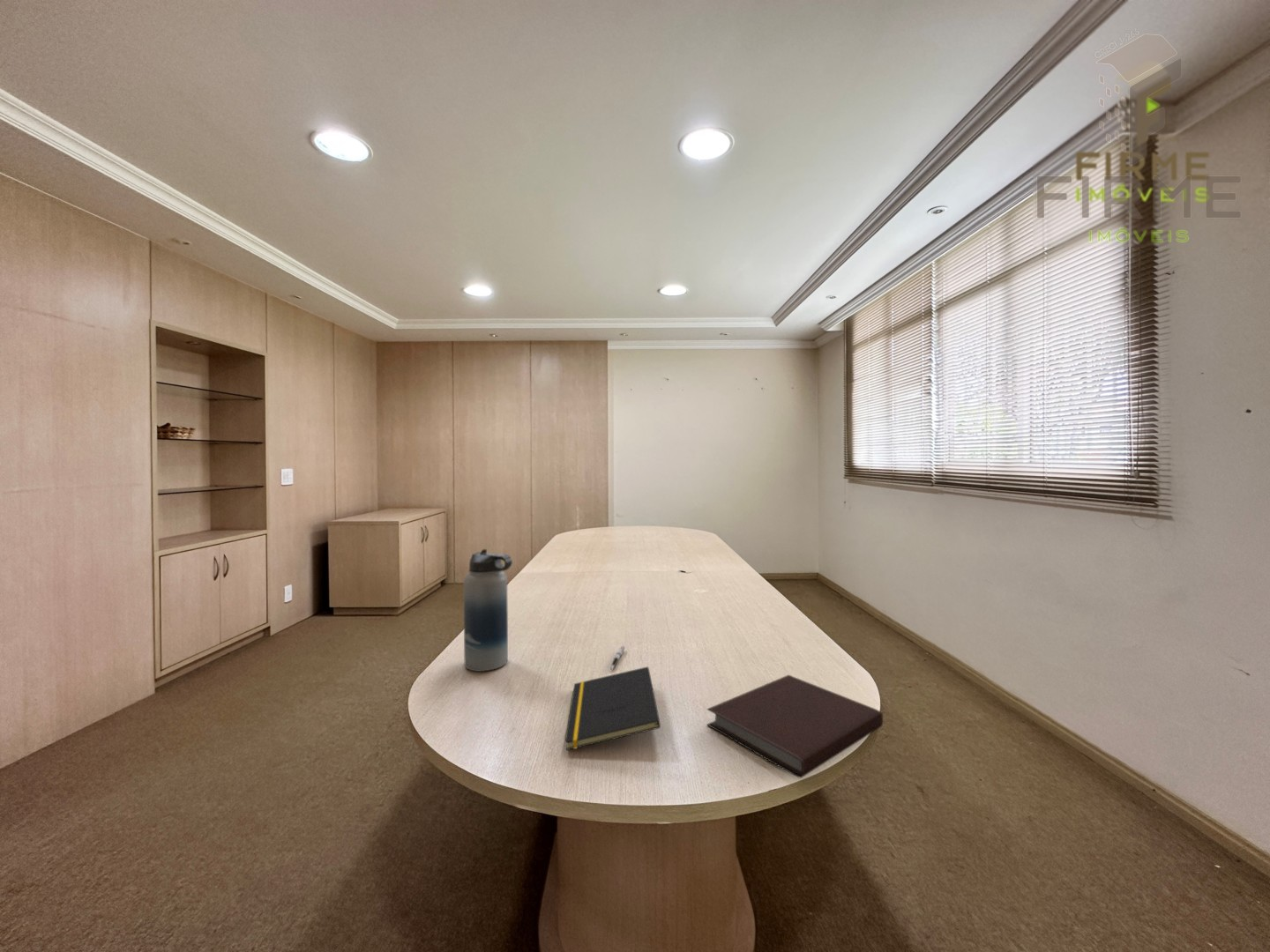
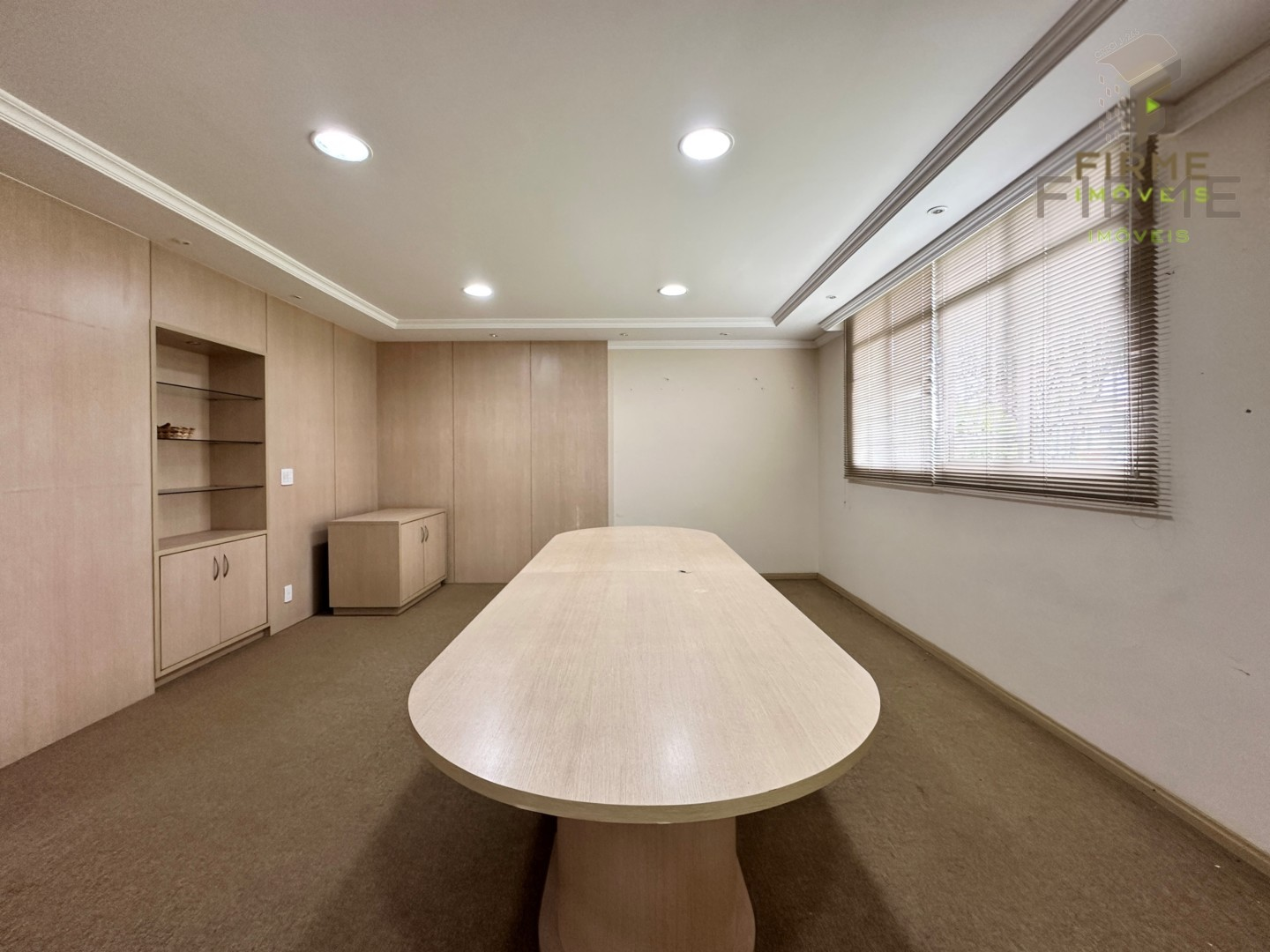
- pen [609,644,625,671]
- notebook [706,674,884,779]
- water bottle [463,548,513,672]
- notepad [564,666,661,751]
